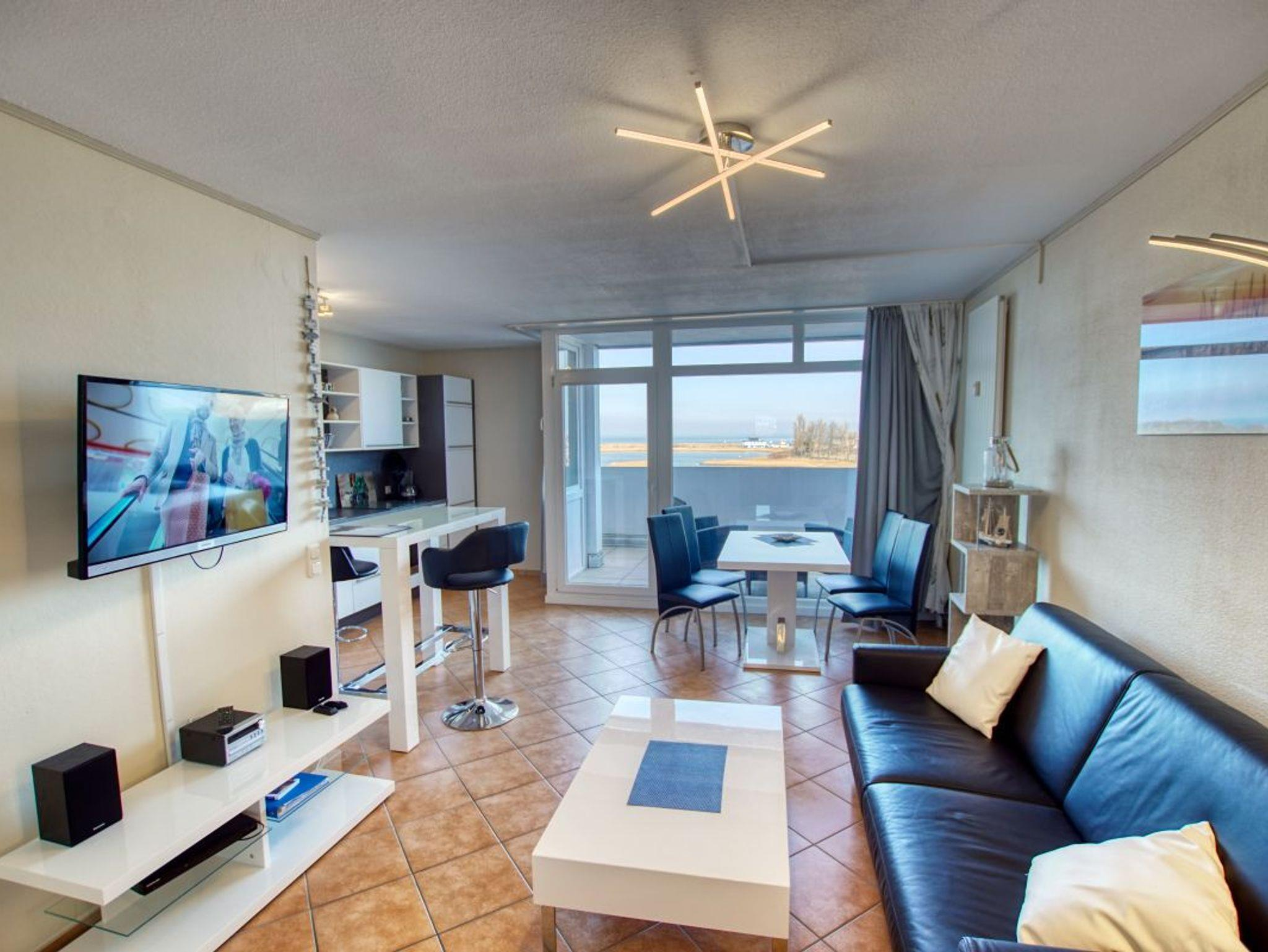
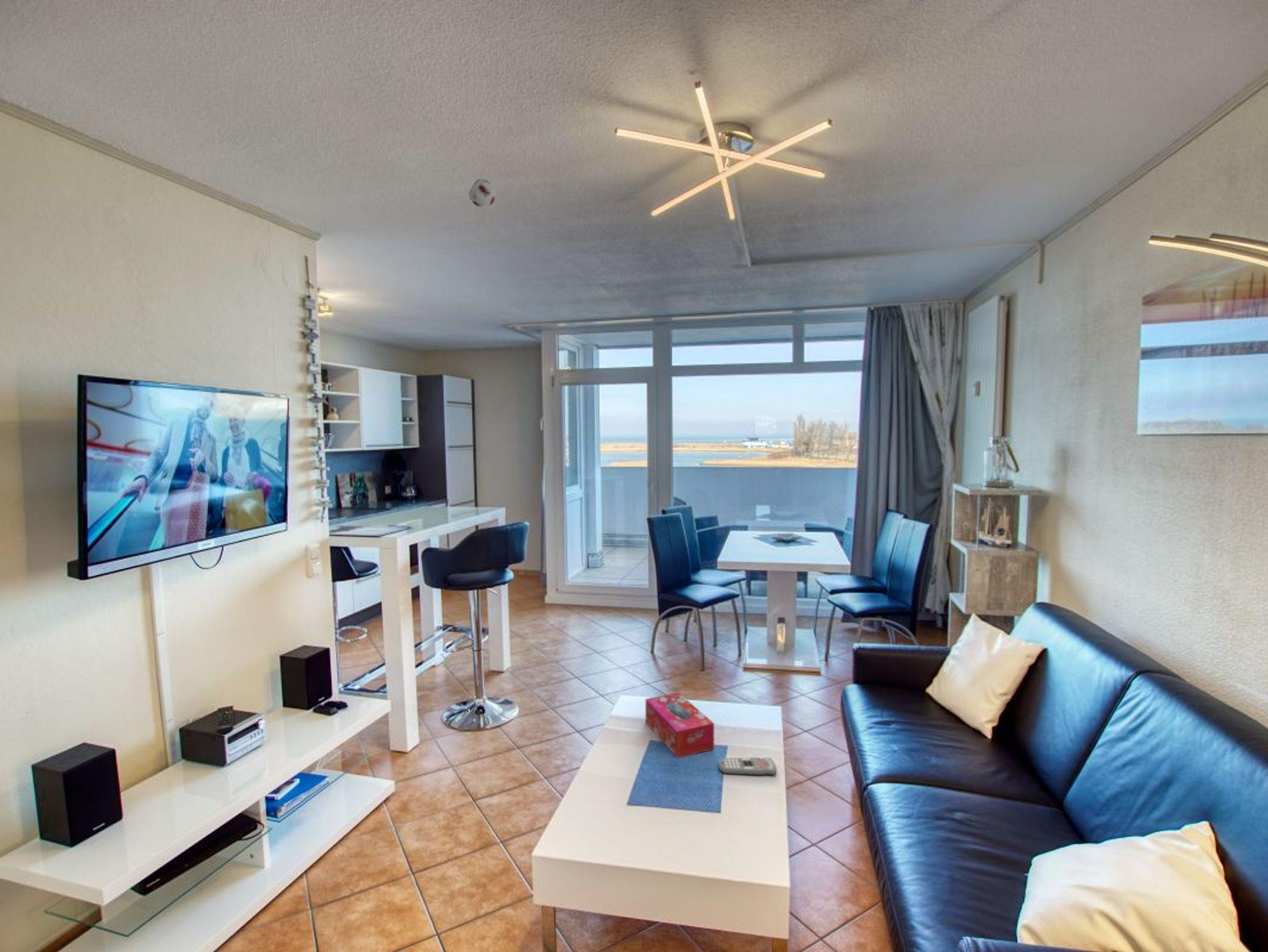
+ smoke detector [468,178,497,209]
+ tissue box [645,692,714,758]
+ remote control [718,757,777,776]
